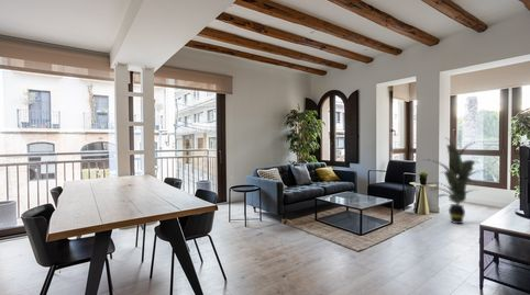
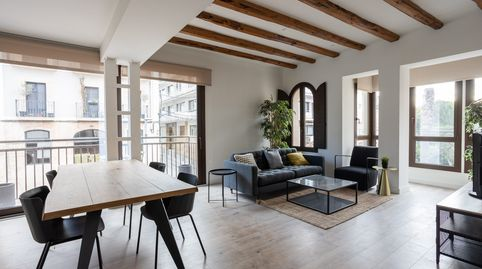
- indoor plant [423,136,486,225]
